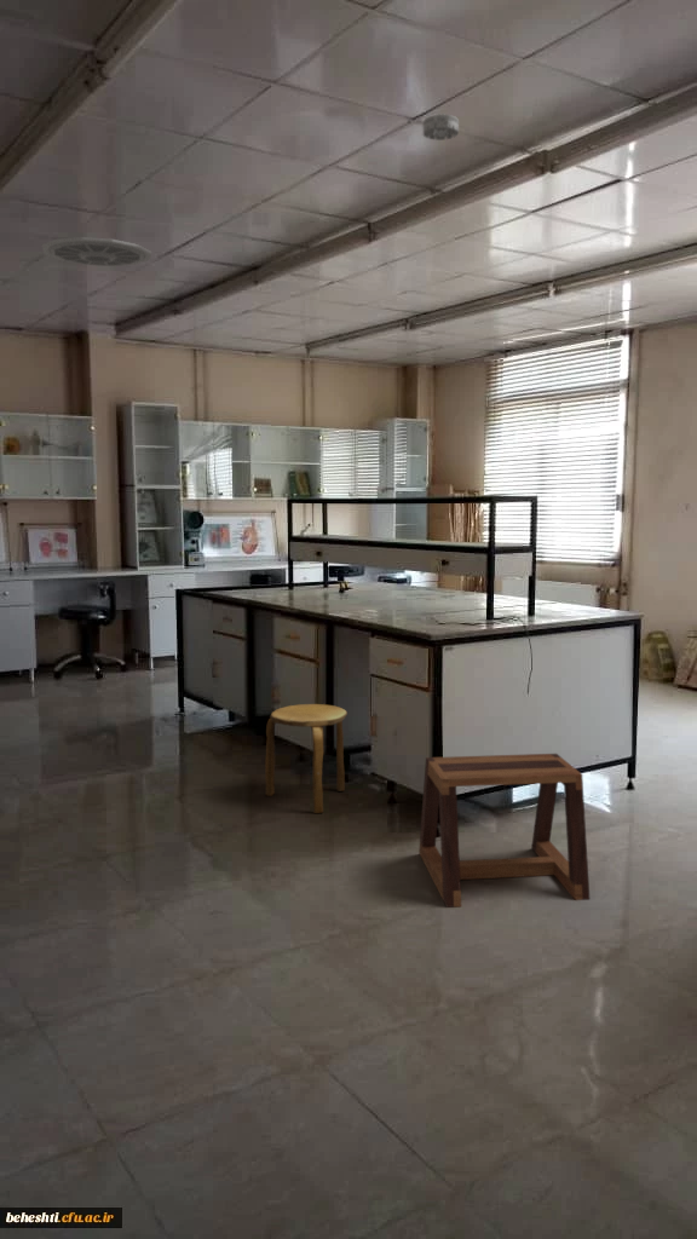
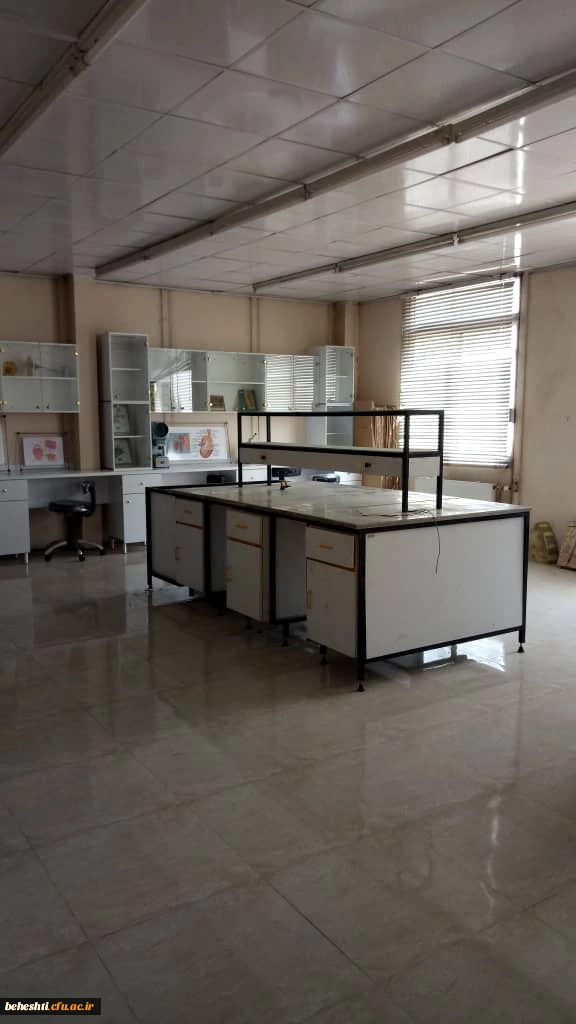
- smoke detector [422,113,460,142]
- stool [417,753,591,909]
- stool [264,703,348,814]
- ceiling vent [41,236,152,267]
